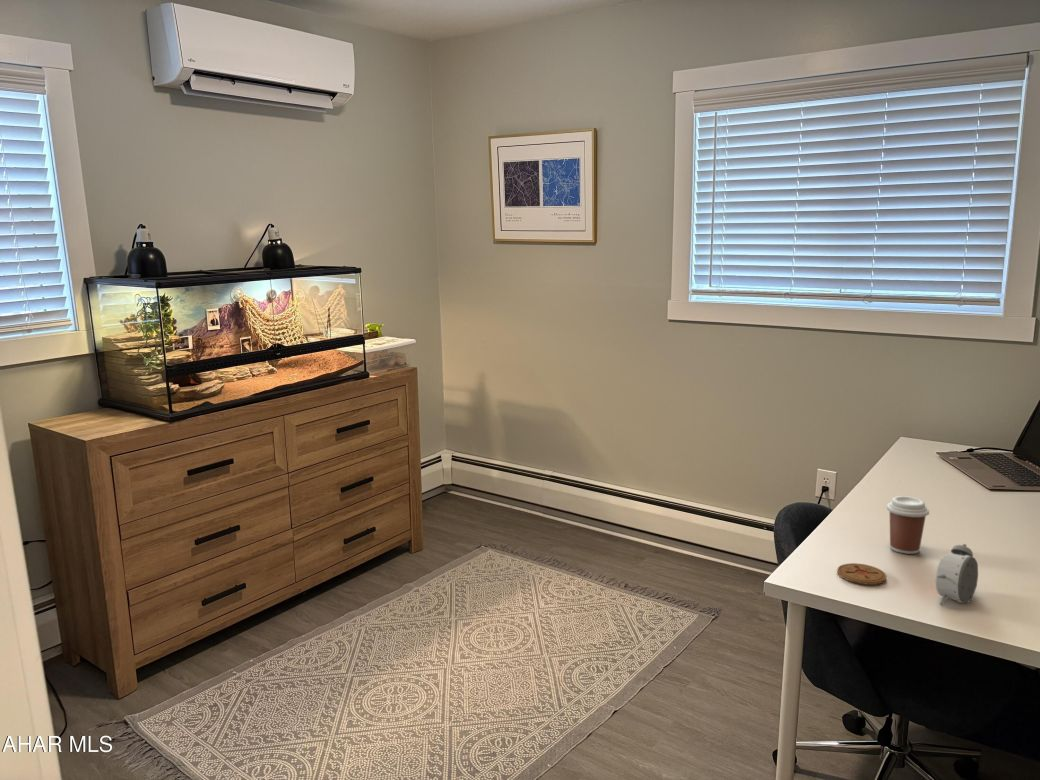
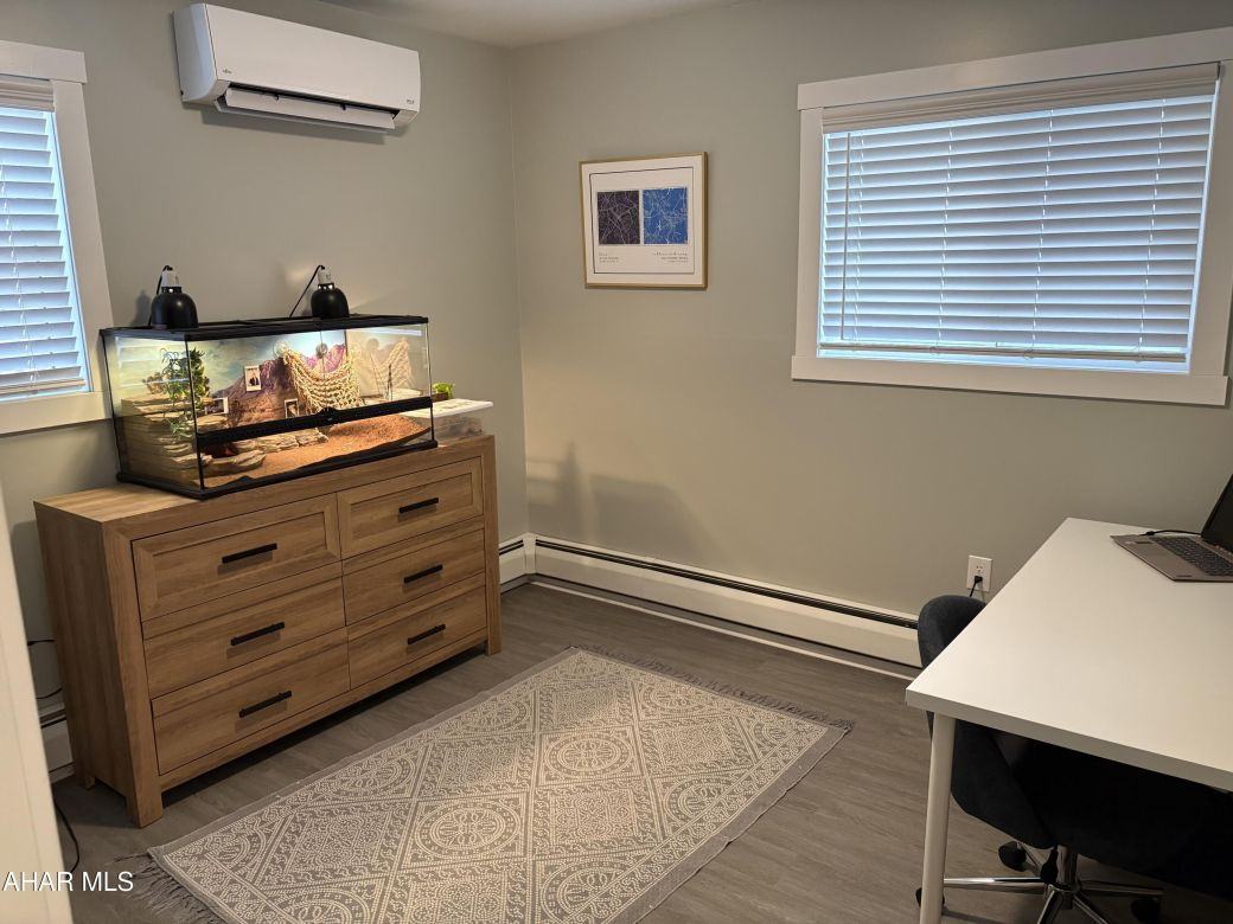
- alarm clock [935,543,979,606]
- coaster [836,562,888,586]
- coffee cup [886,495,930,555]
